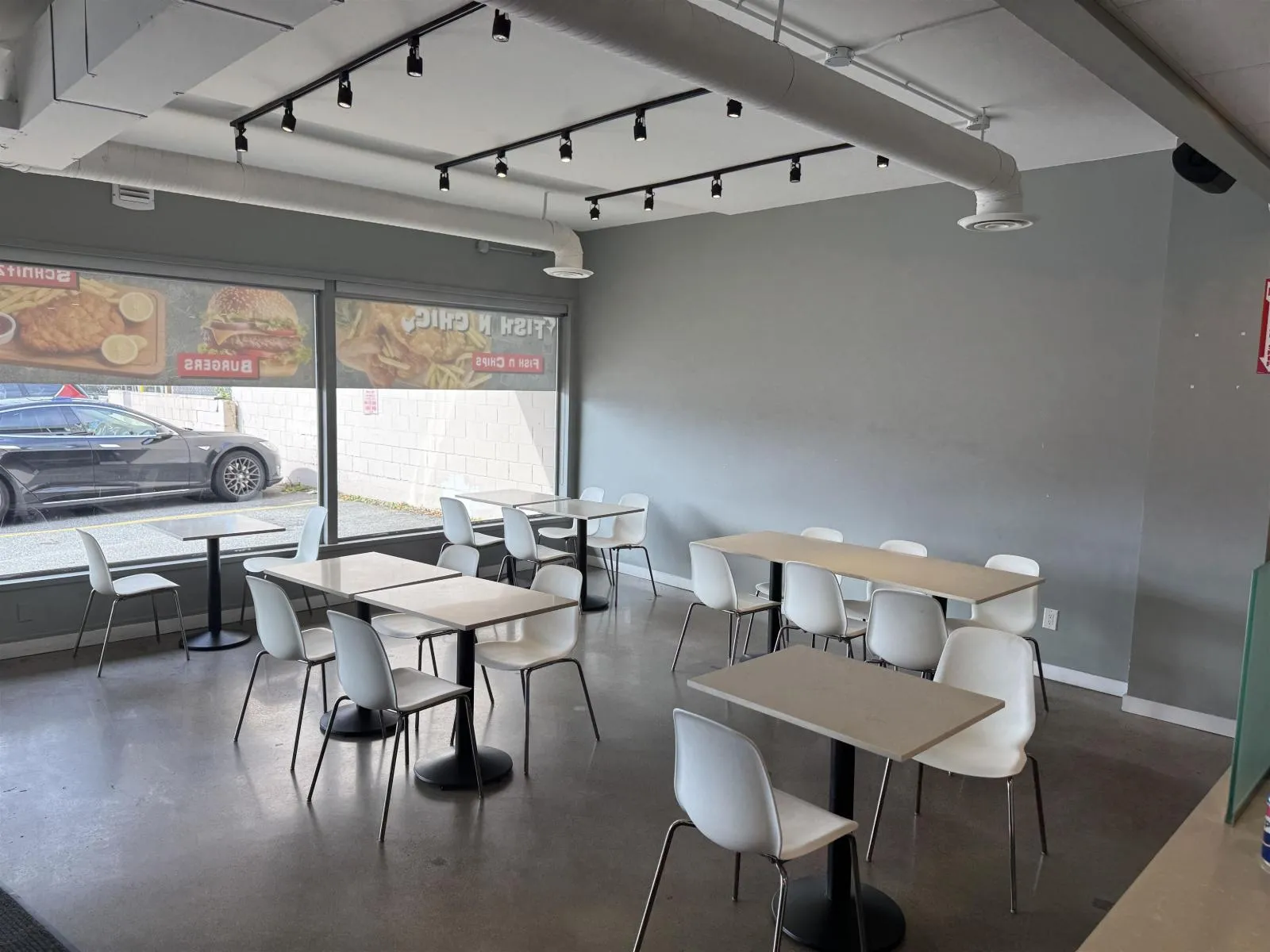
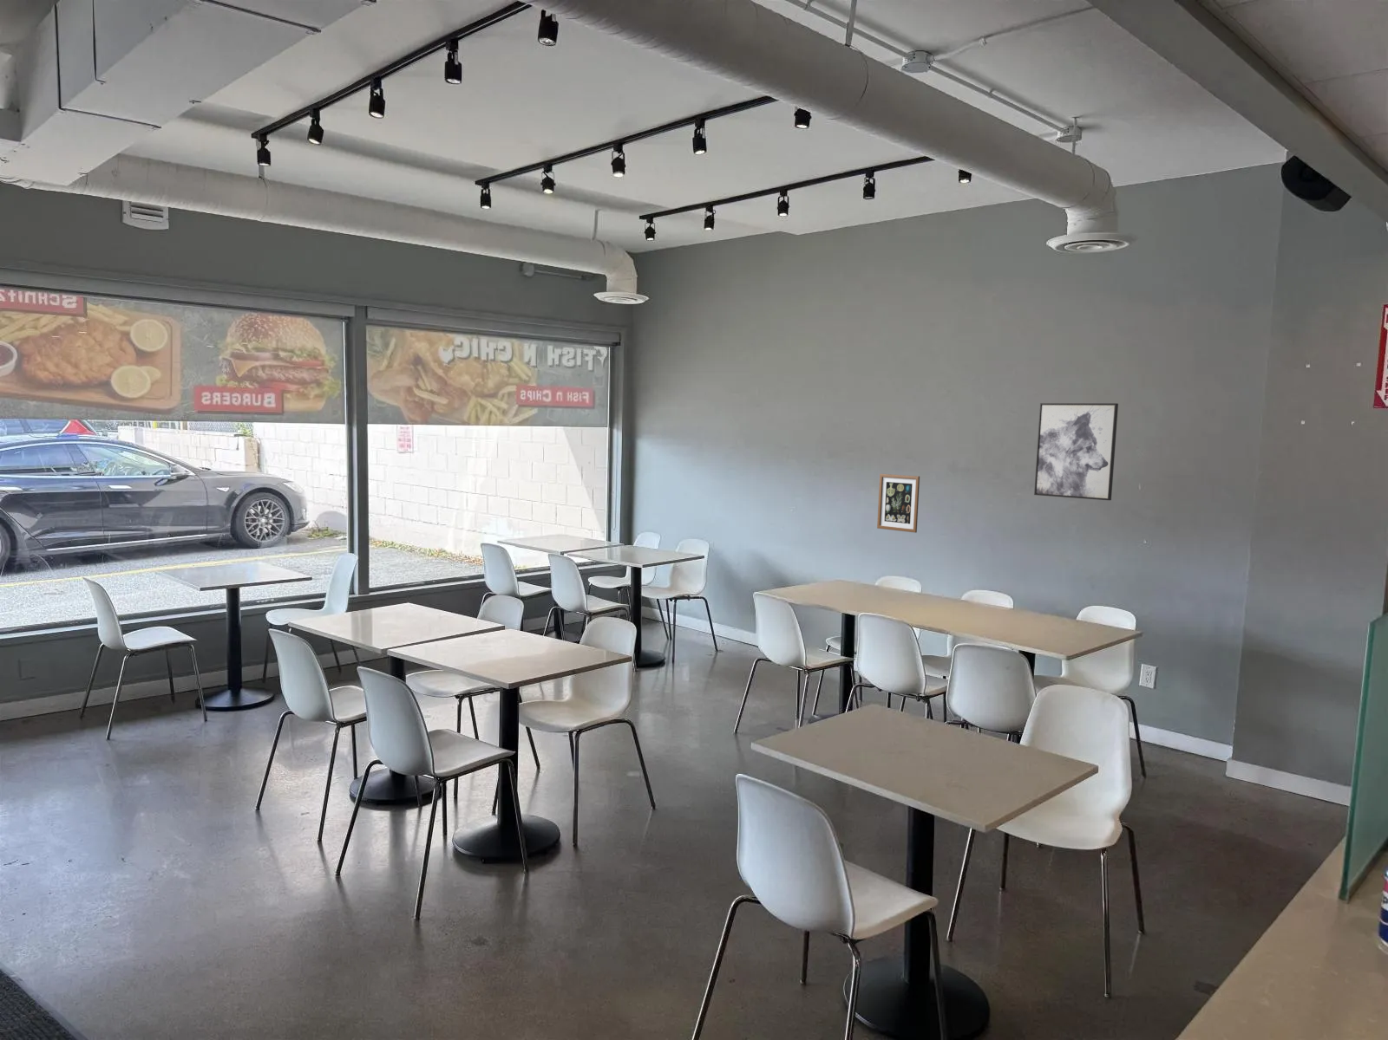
+ wall art [1033,402,1119,501]
+ wall art [877,473,920,534]
